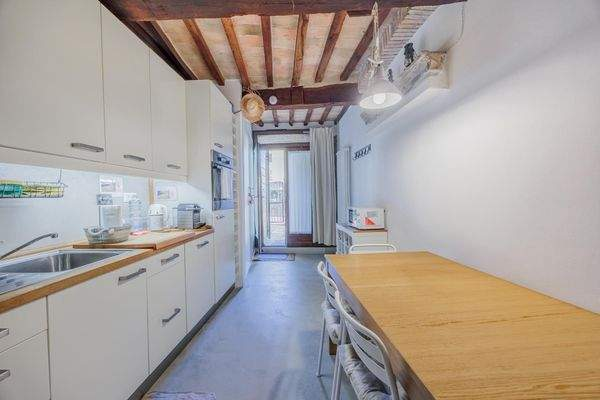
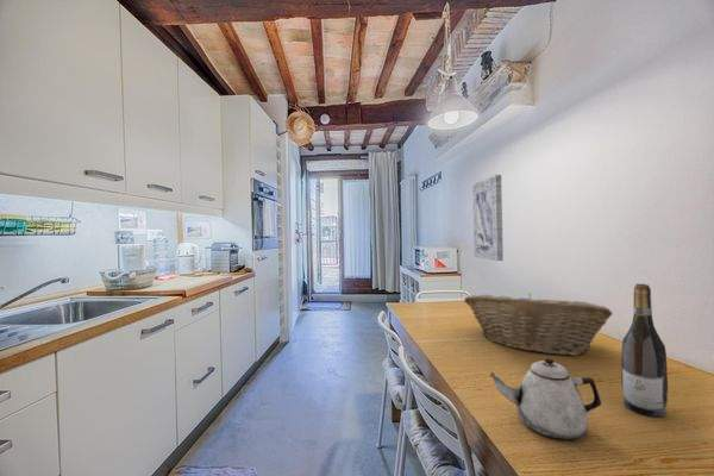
+ teapot [489,357,602,440]
+ wine bottle [620,283,669,418]
+ wall art [471,174,505,262]
+ fruit basket [463,293,613,357]
